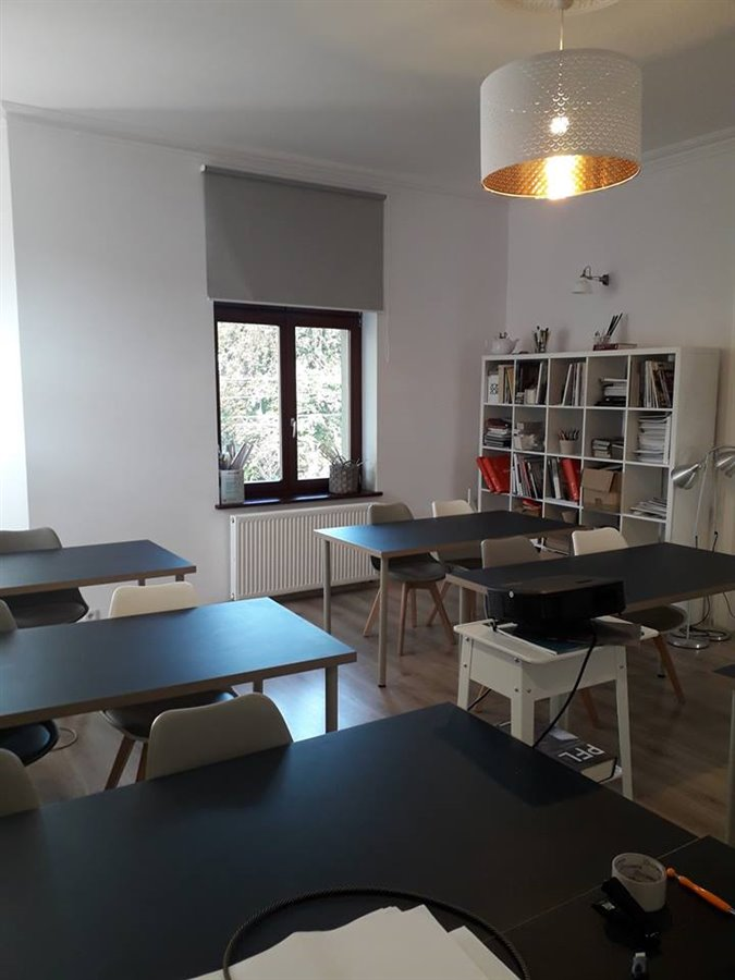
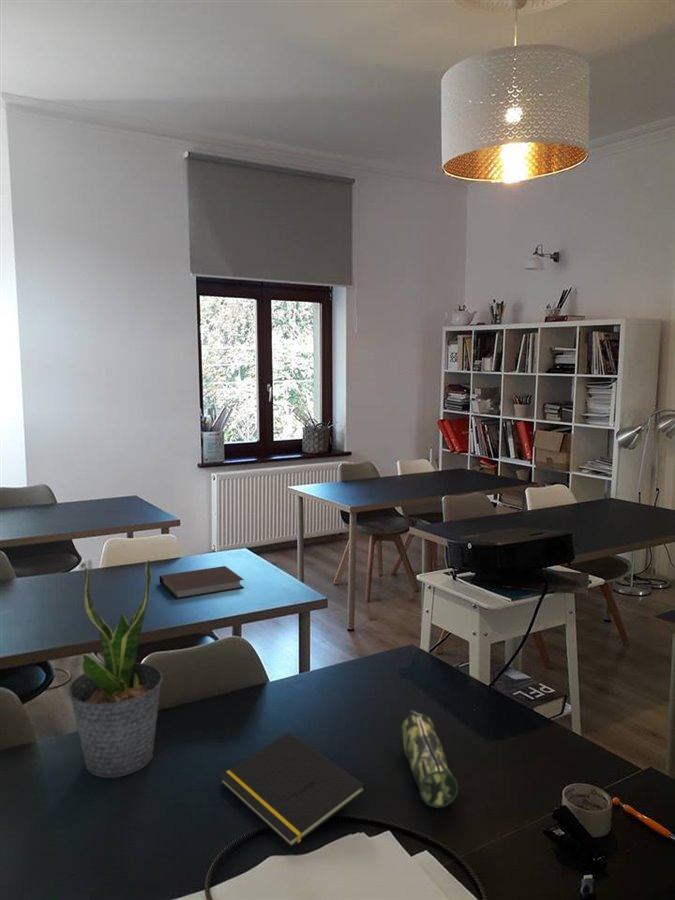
+ notebook [158,565,245,600]
+ pencil case [400,710,459,809]
+ notepad [219,731,366,848]
+ potted plant [67,558,164,779]
